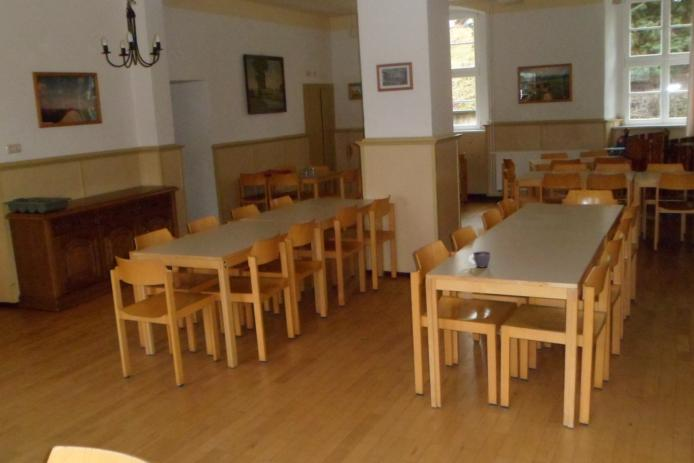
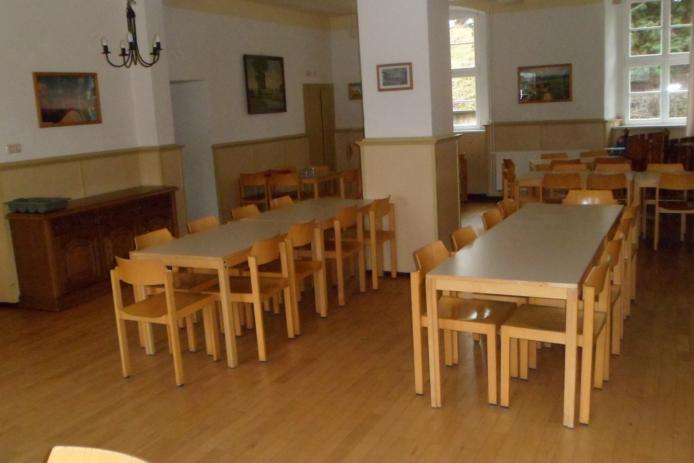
- cup [468,251,491,269]
